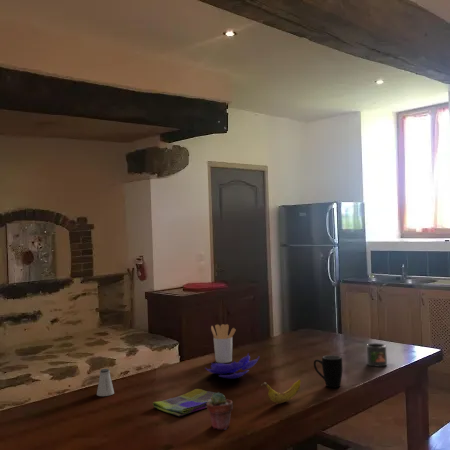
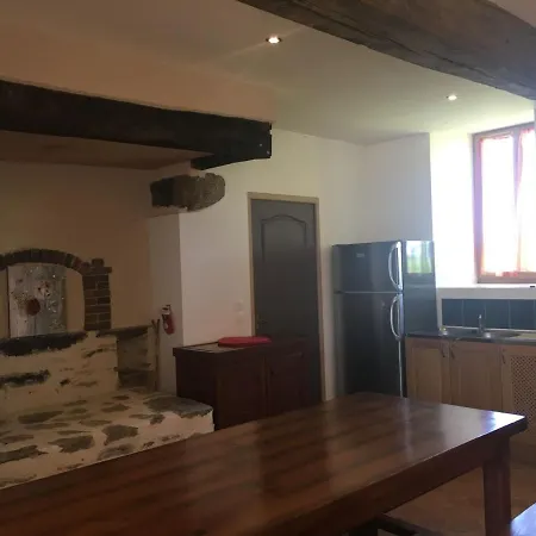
- fruit [260,379,302,404]
- saltshaker [96,368,115,397]
- dish towel [152,388,226,417]
- utensil holder [210,323,237,364]
- mug [313,354,344,389]
- decorative bowl [204,352,260,380]
- potted succulent [206,391,234,431]
- mug [366,342,388,368]
